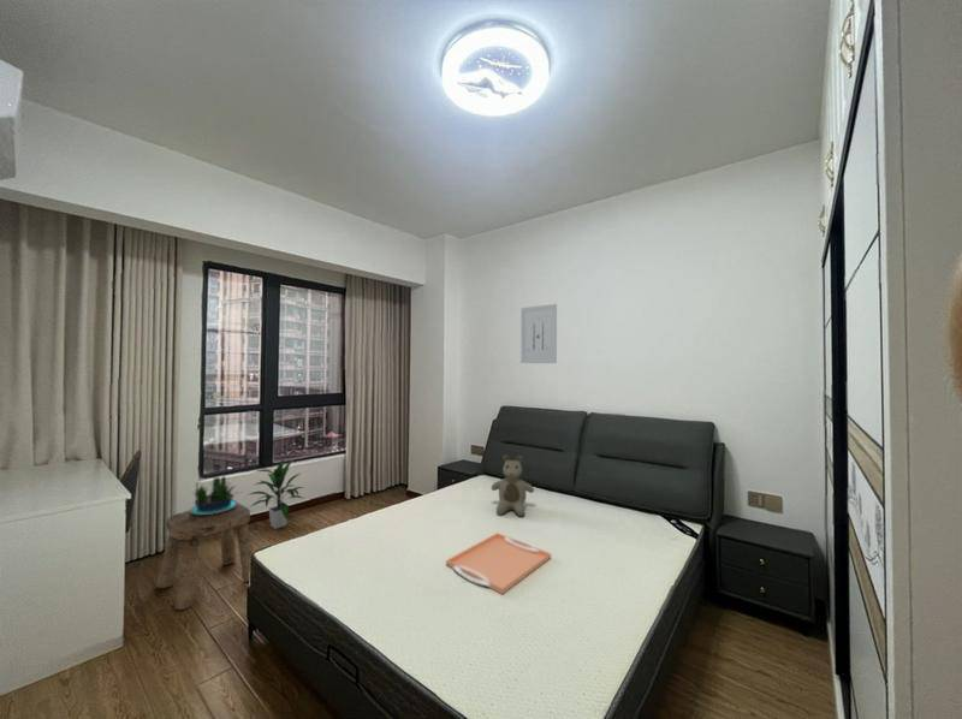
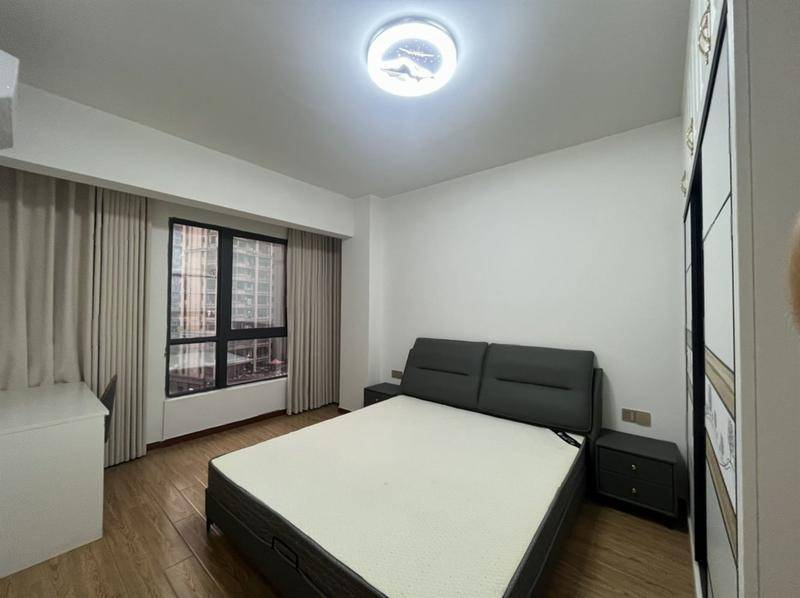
- stool [155,501,255,611]
- indoor plant [247,456,305,530]
- teddy bear [491,454,535,517]
- potted plant [189,475,243,515]
- serving tray [445,531,552,595]
- wall art [519,303,558,364]
